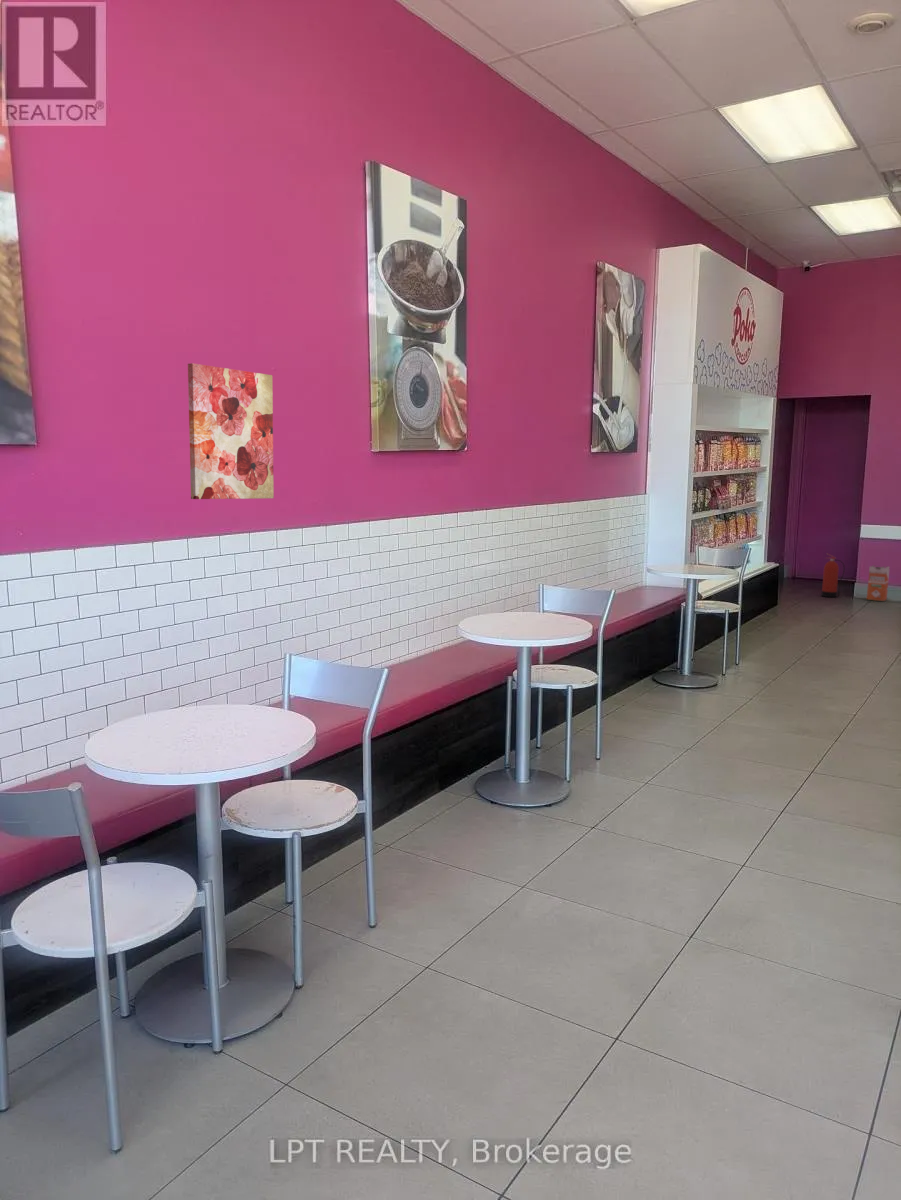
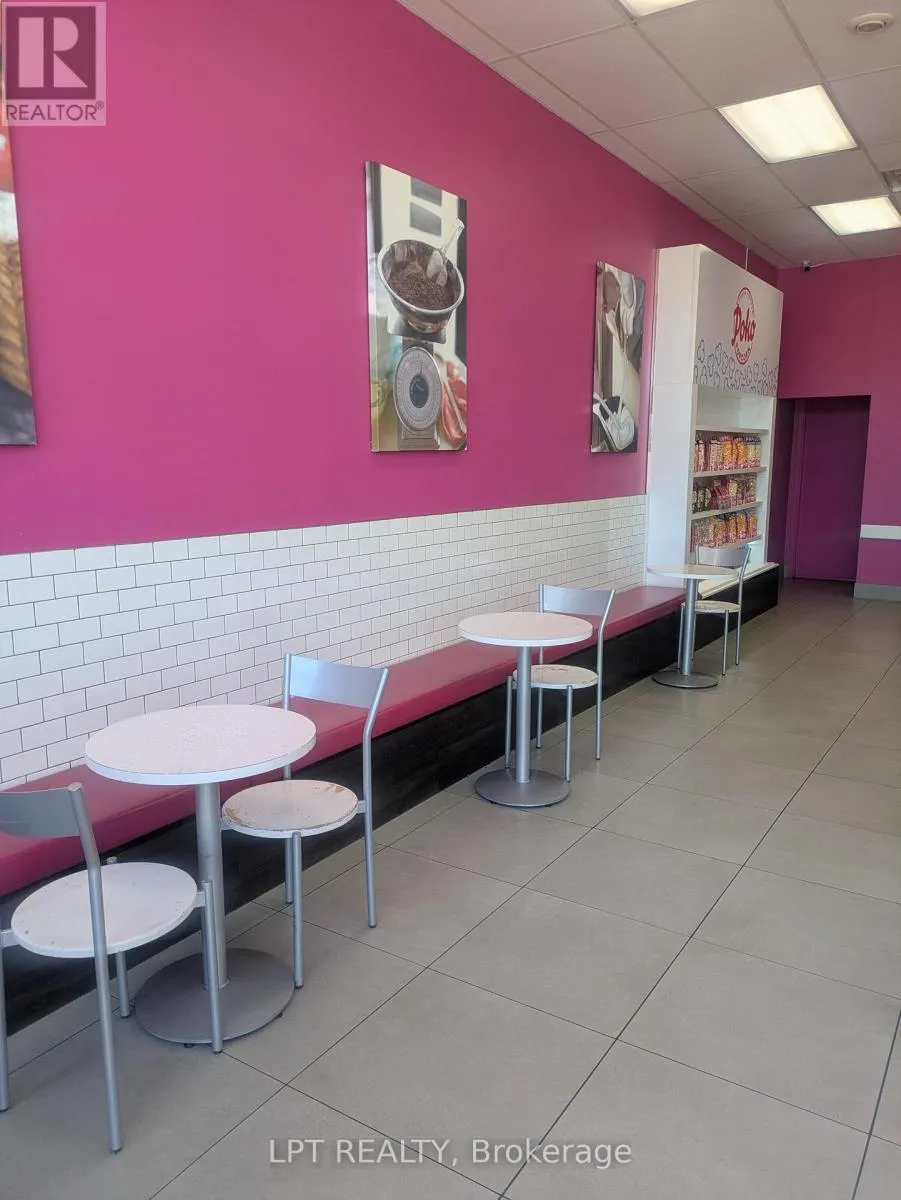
- fire extinguisher [820,553,846,598]
- waste bin [866,565,891,602]
- wall art [187,362,275,500]
